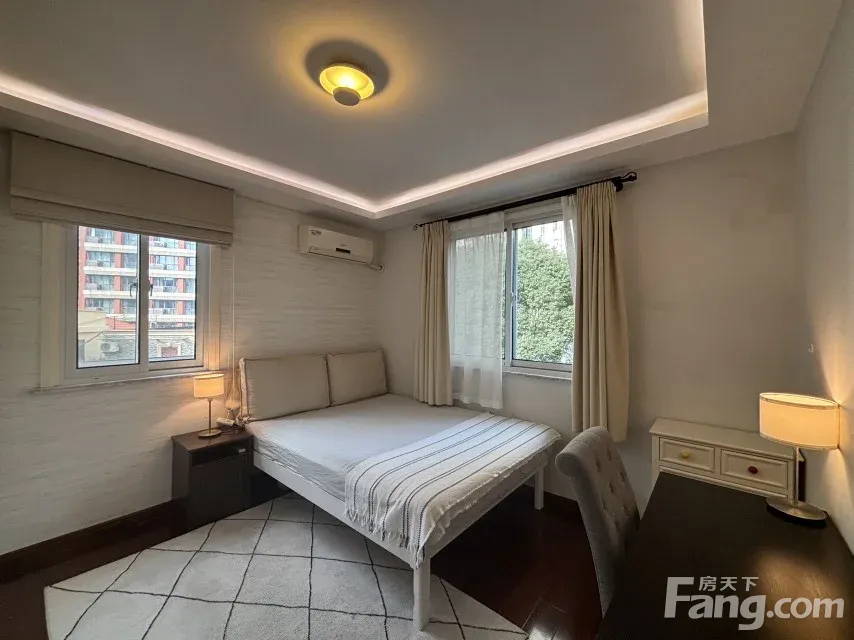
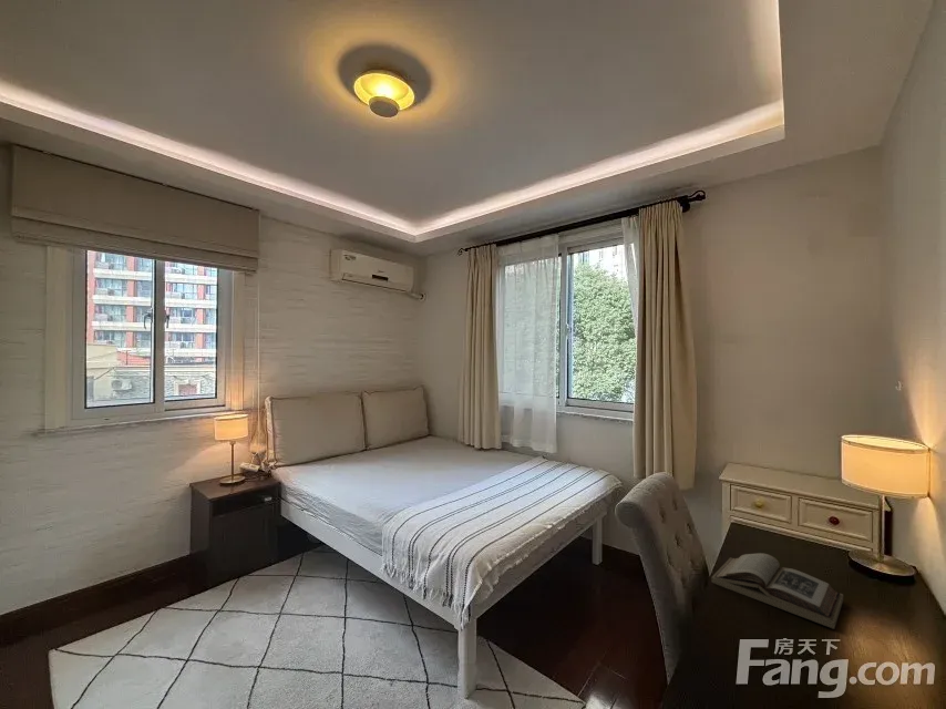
+ book [710,552,844,630]
